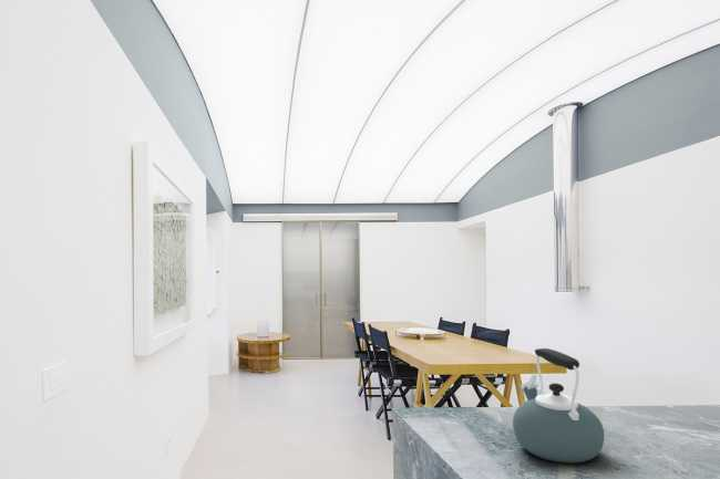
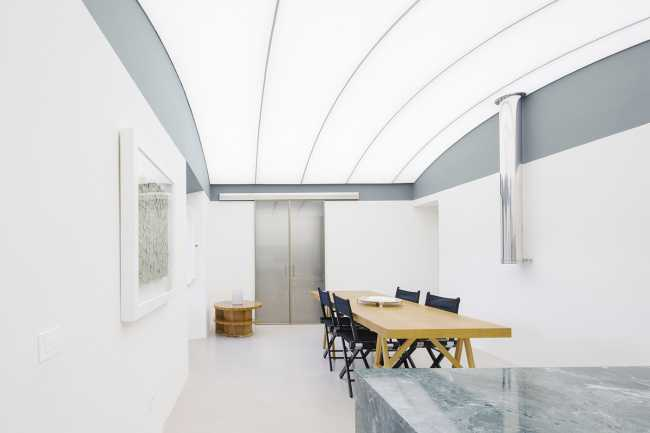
- kettle [512,347,606,465]
